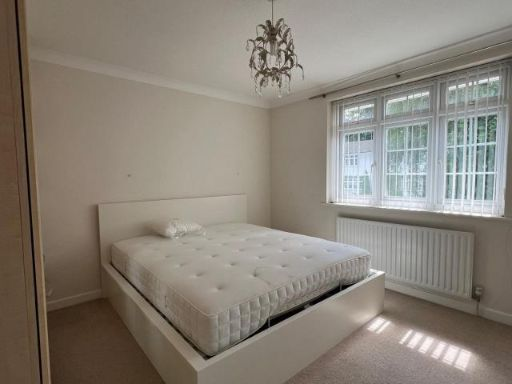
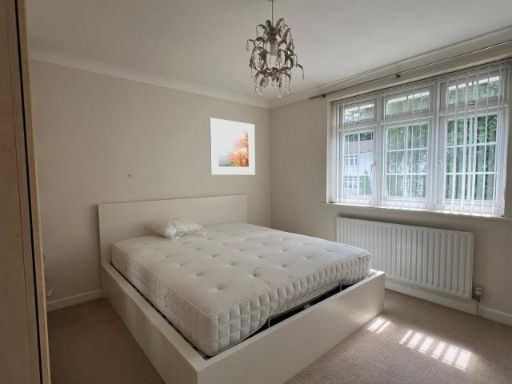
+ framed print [209,117,256,176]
